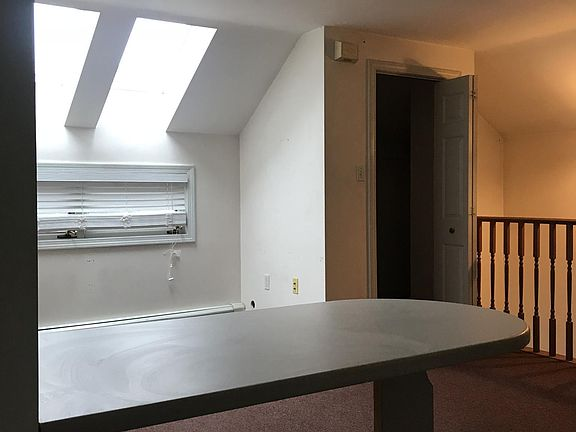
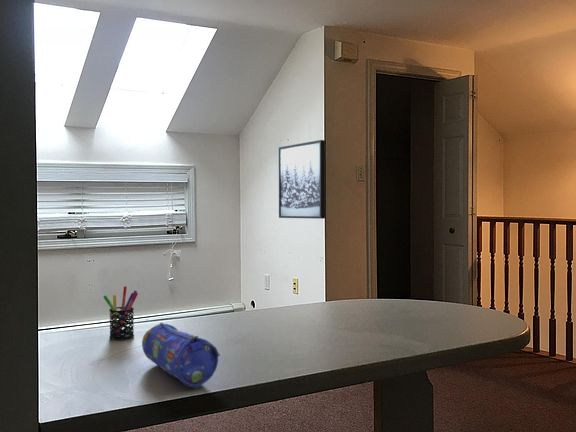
+ wall art [278,139,326,220]
+ pen holder [103,285,139,341]
+ pencil case [141,322,221,389]
